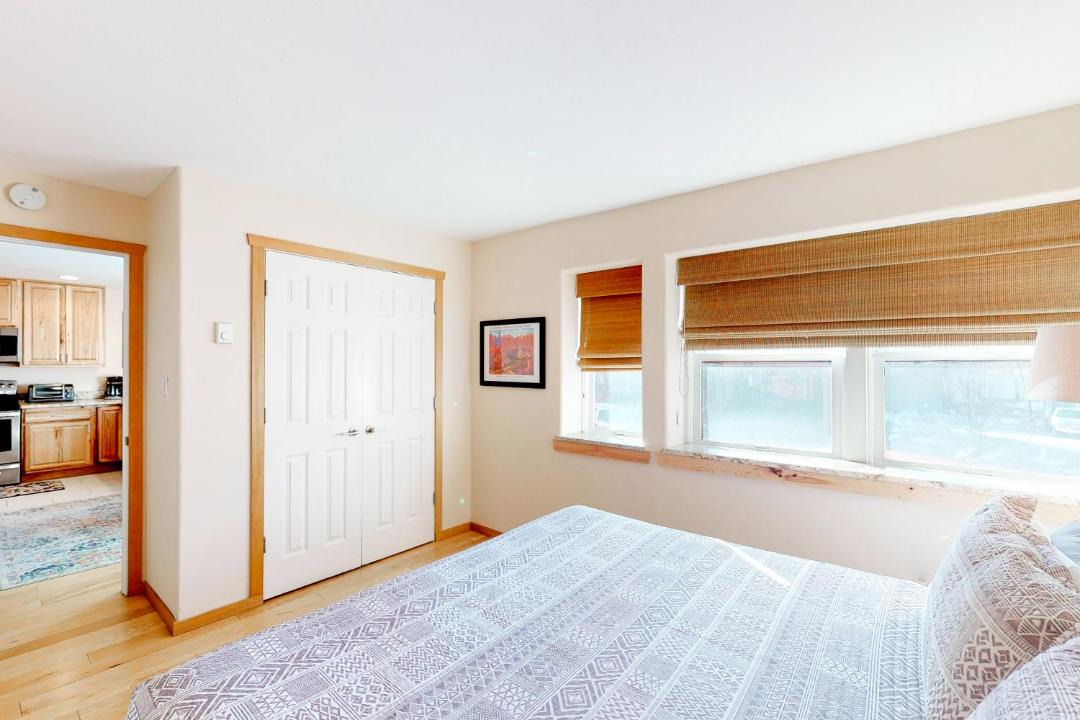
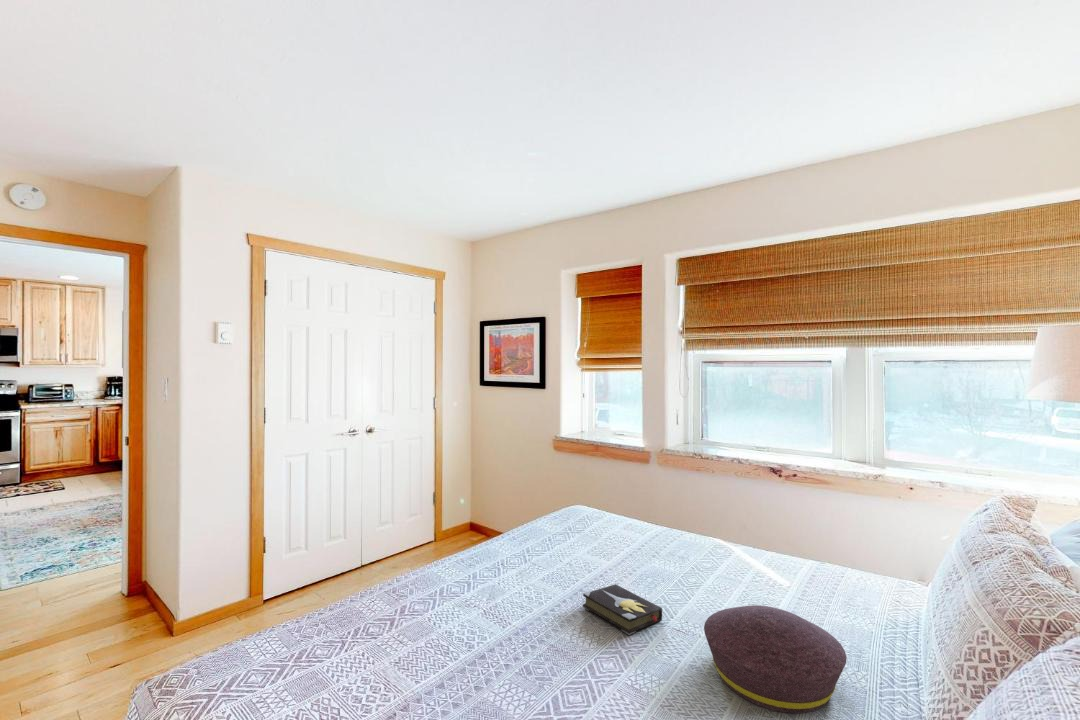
+ cushion [703,604,848,714]
+ hardback book [582,583,663,636]
